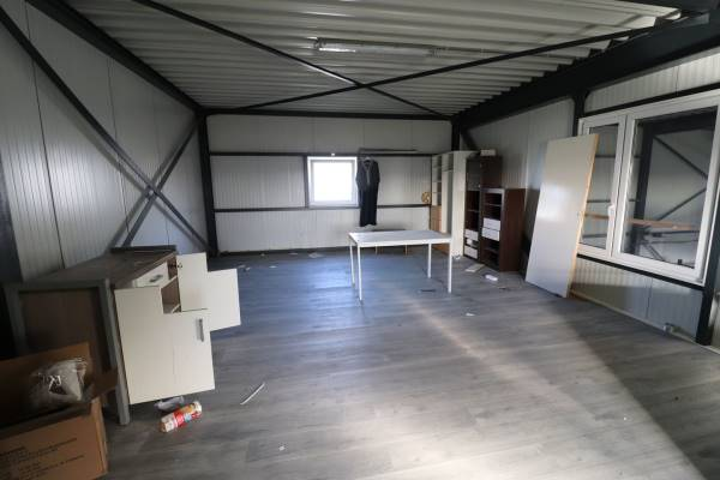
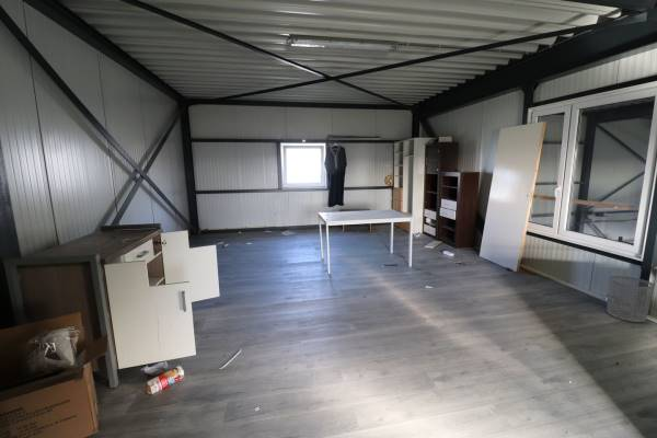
+ waste bin [606,275,655,323]
